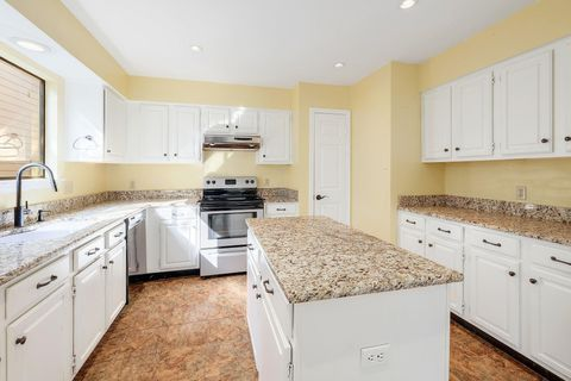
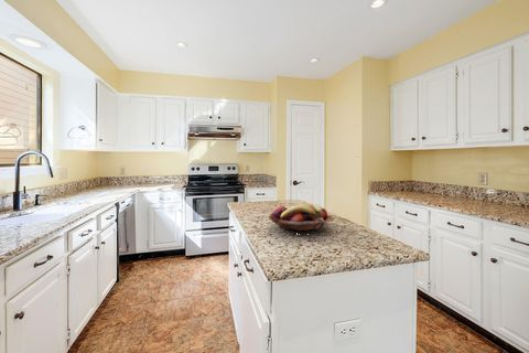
+ fruit basket [268,202,335,235]
